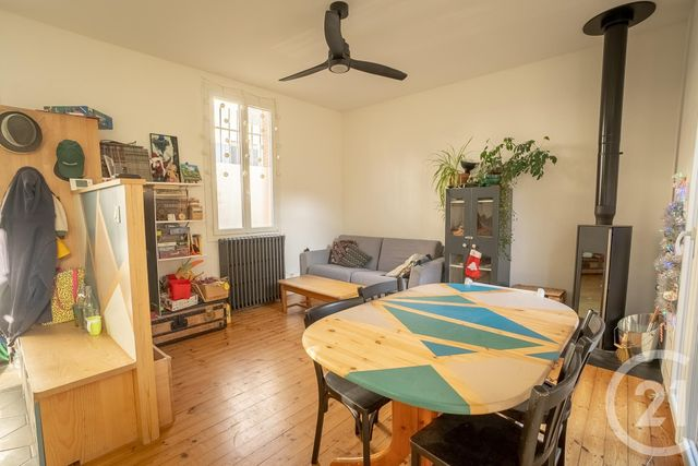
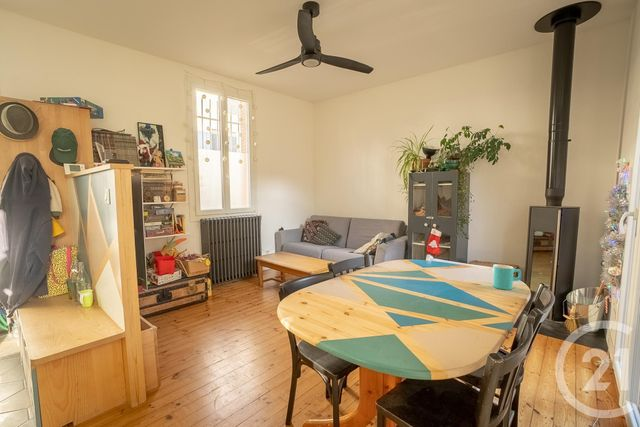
+ cup [492,264,522,291]
